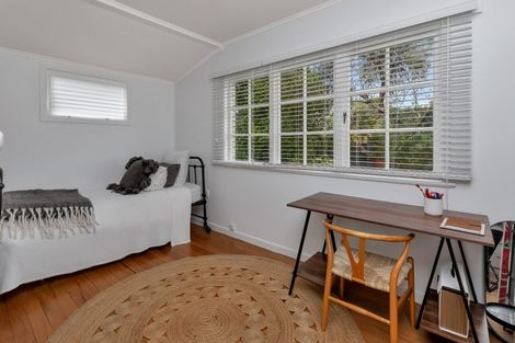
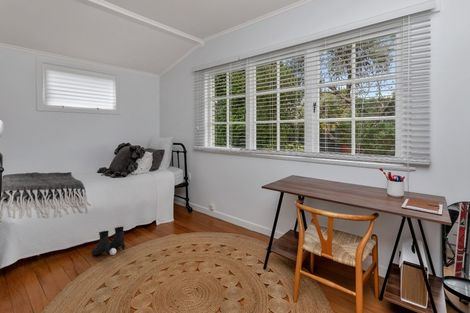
+ boots [90,226,126,256]
